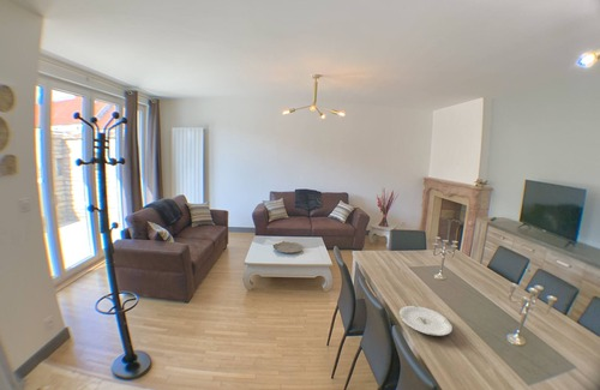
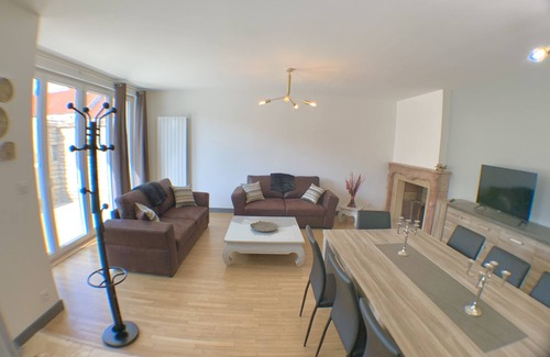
- plate [398,305,454,337]
